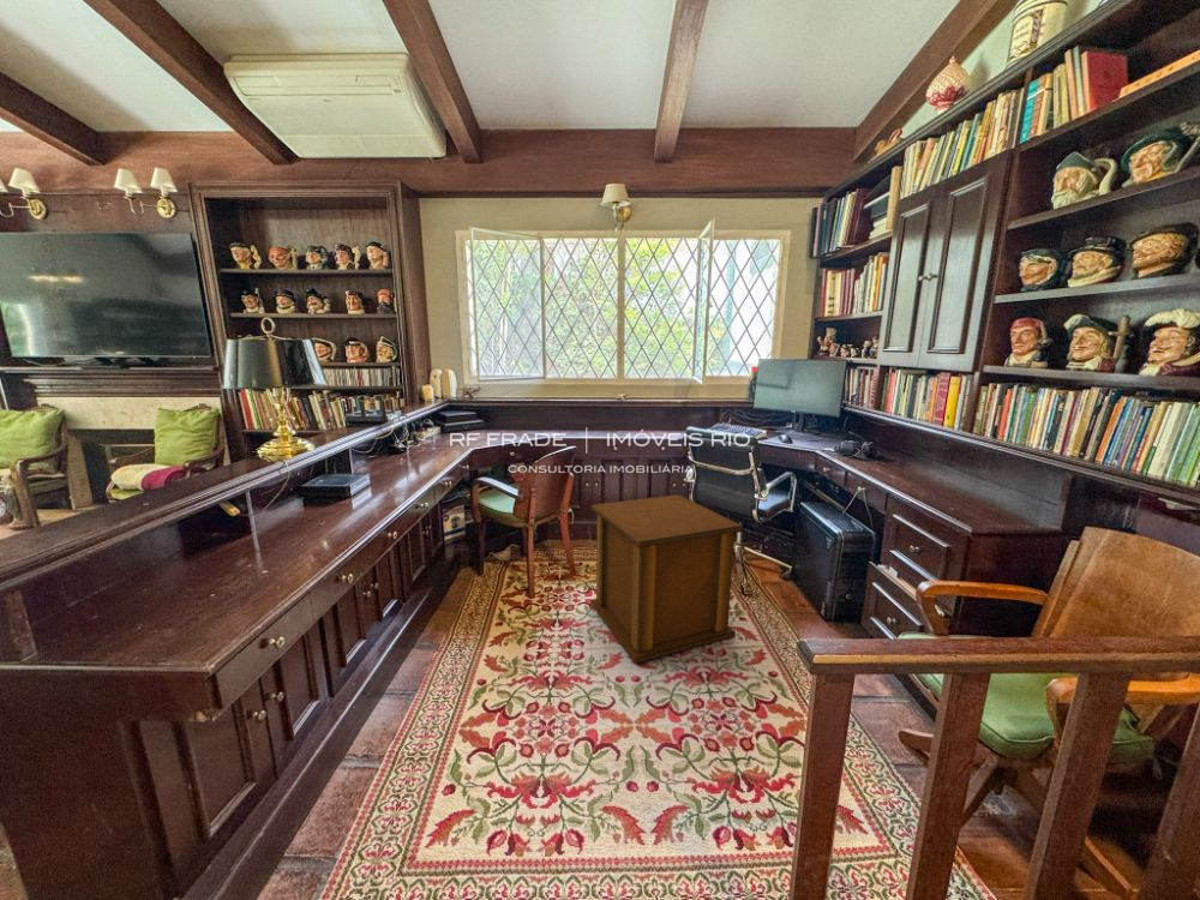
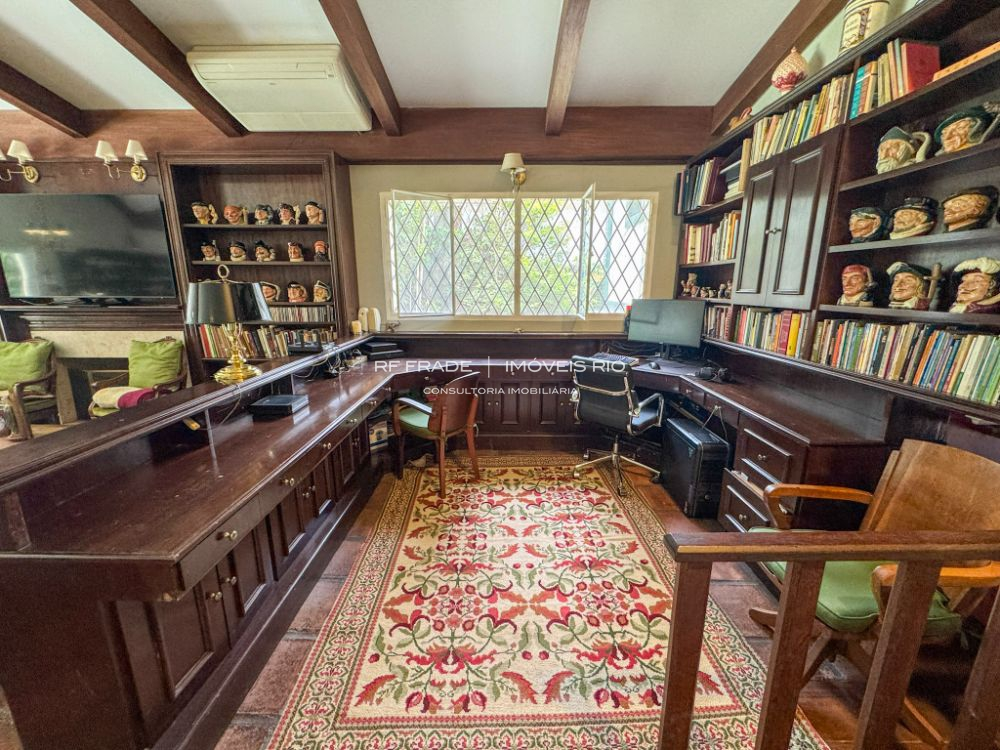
- side table [589,493,744,665]
